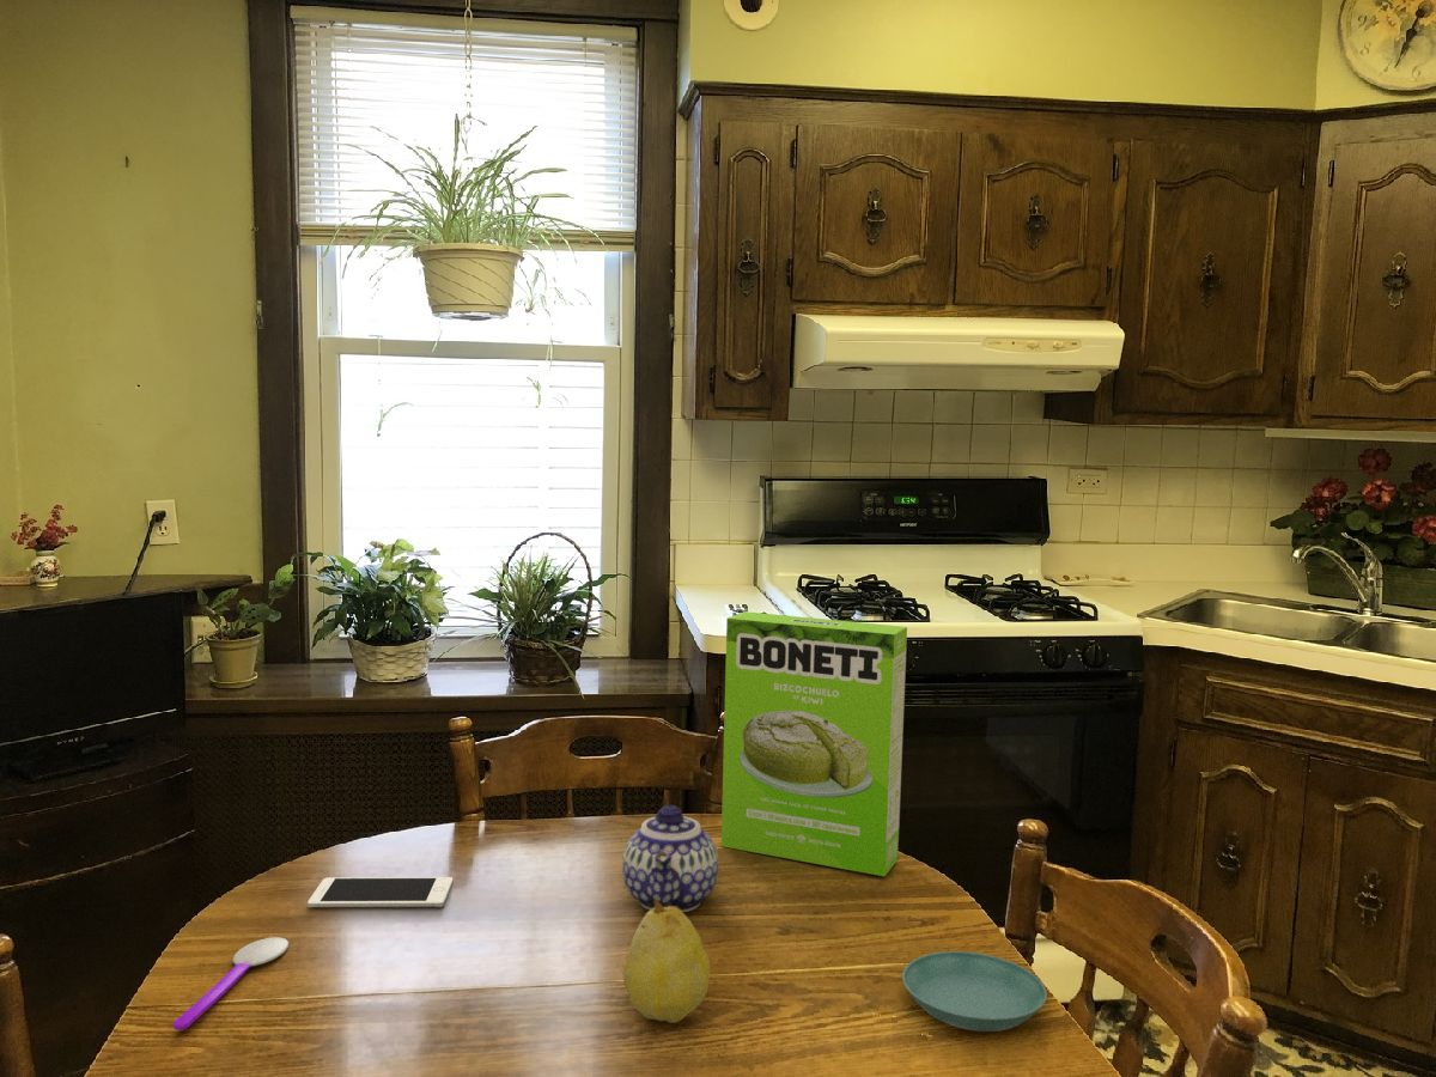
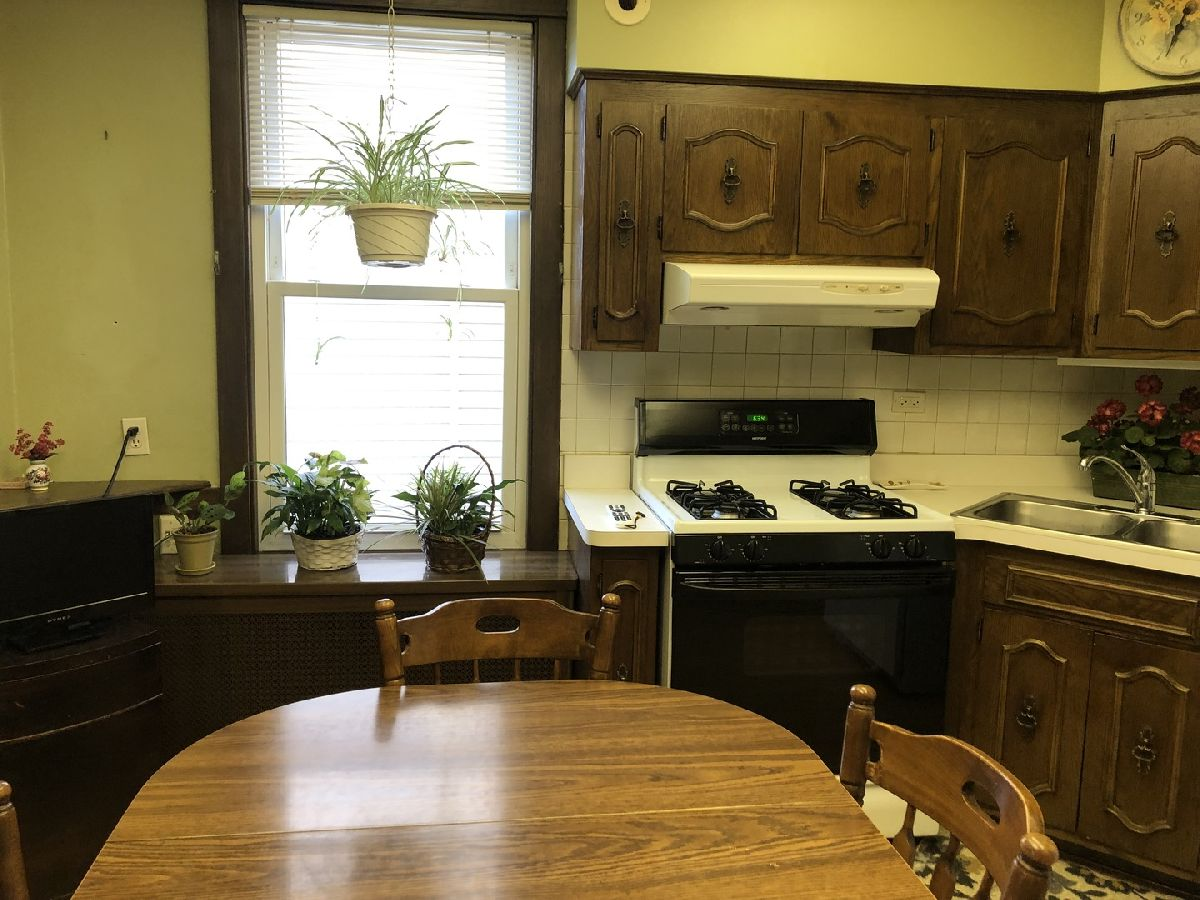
- fruit [622,898,711,1024]
- teapot [621,804,719,913]
- saucer [901,950,1048,1033]
- cell phone [306,876,454,908]
- cake mix box [720,610,908,877]
- spoon [172,936,290,1032]
